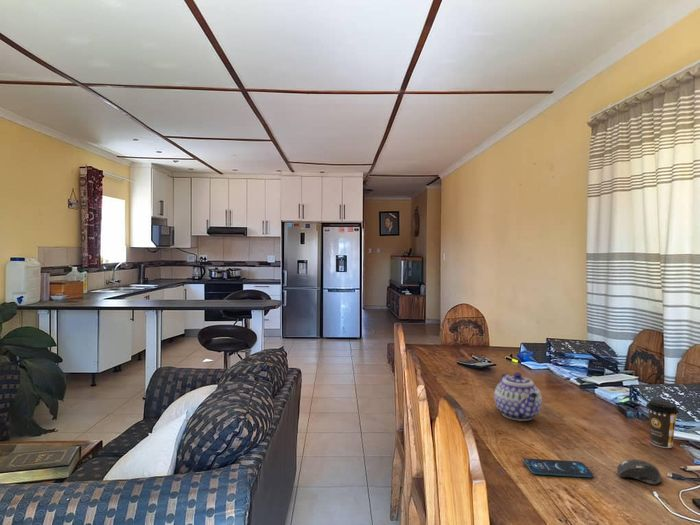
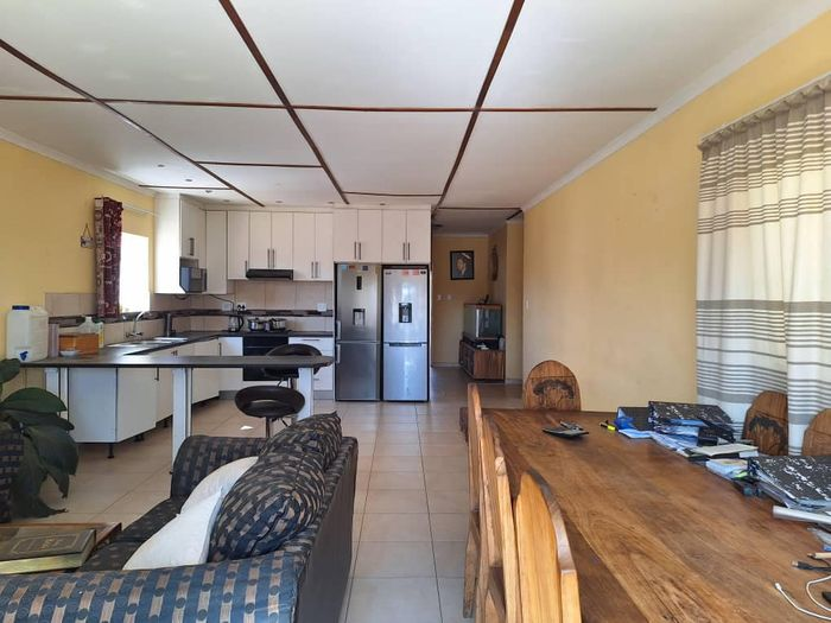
- smartphone [523,457,594,478]
- coffee cup [645,399,680,449]
- teapot [493,371,543,422]
- computer mouse [616,459,663,486]
